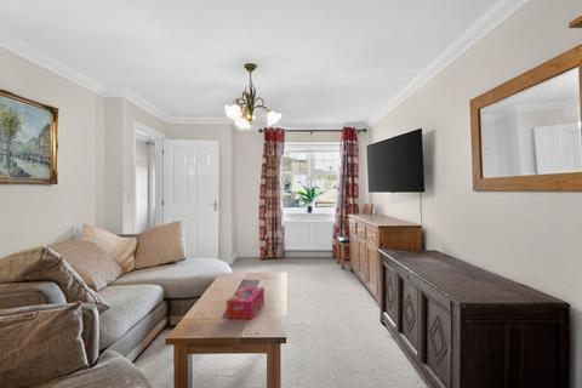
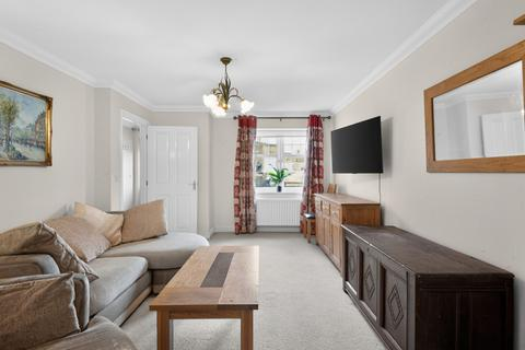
- tissue box [226,285,266,320]
